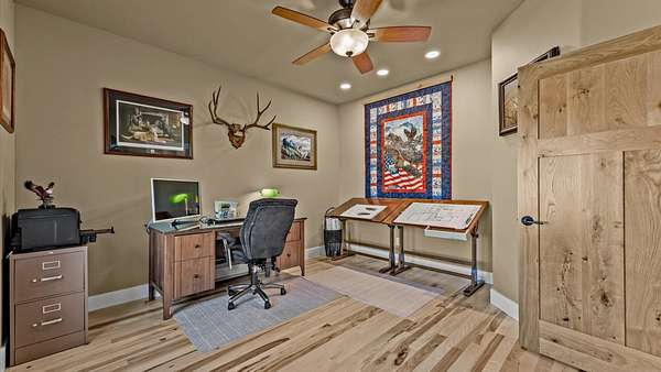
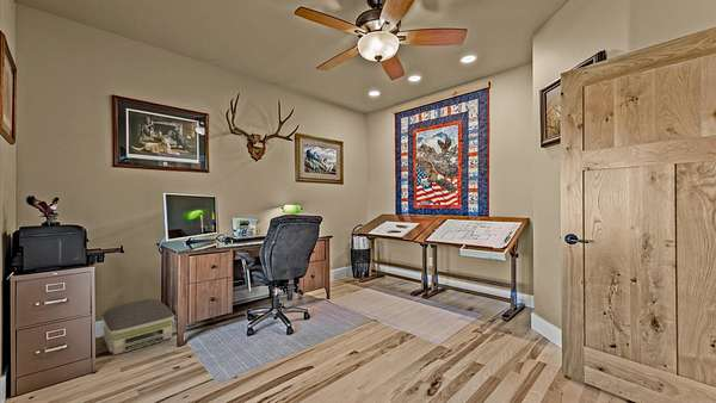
+ air purifier [101,298,175,356]
